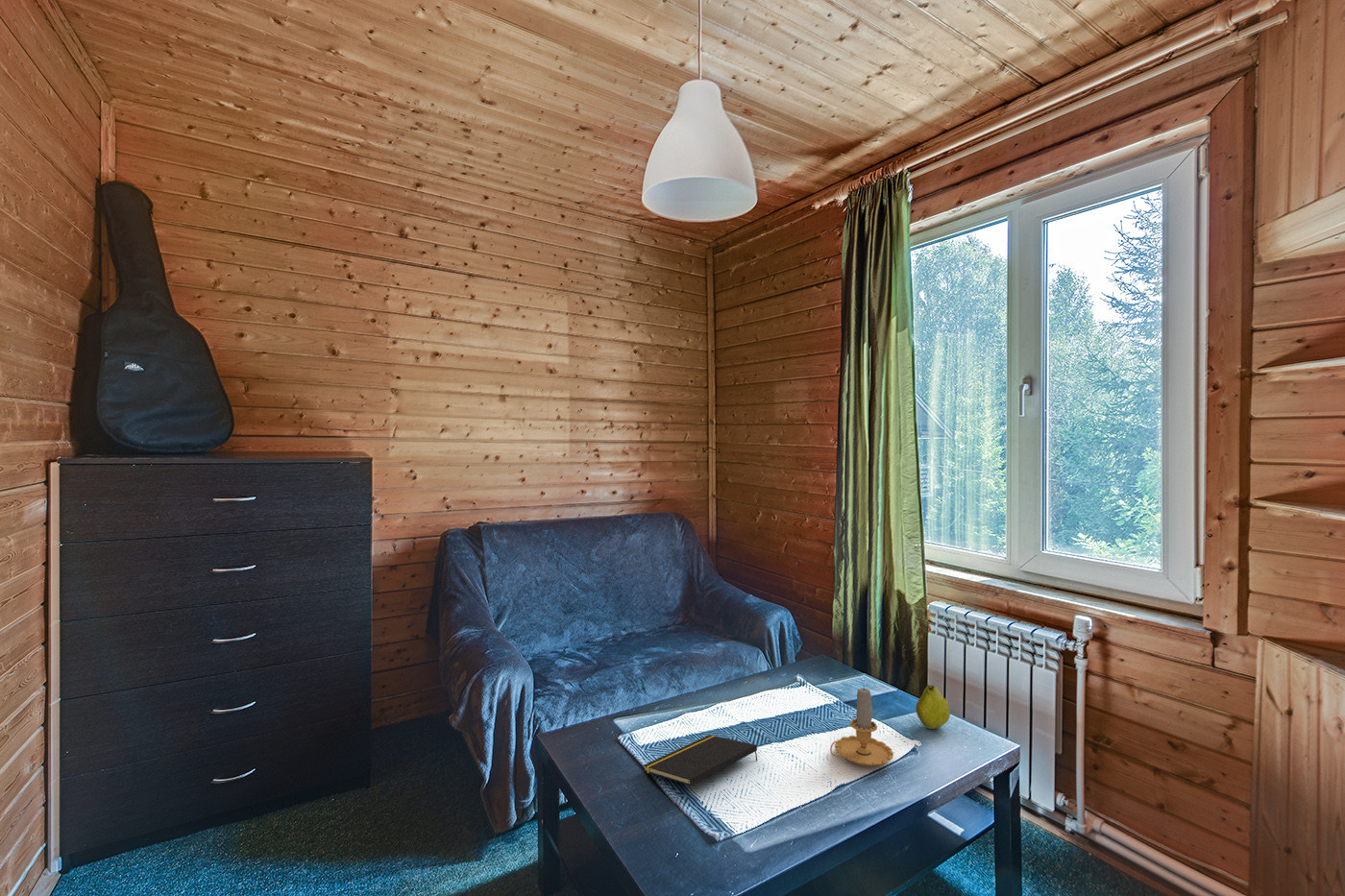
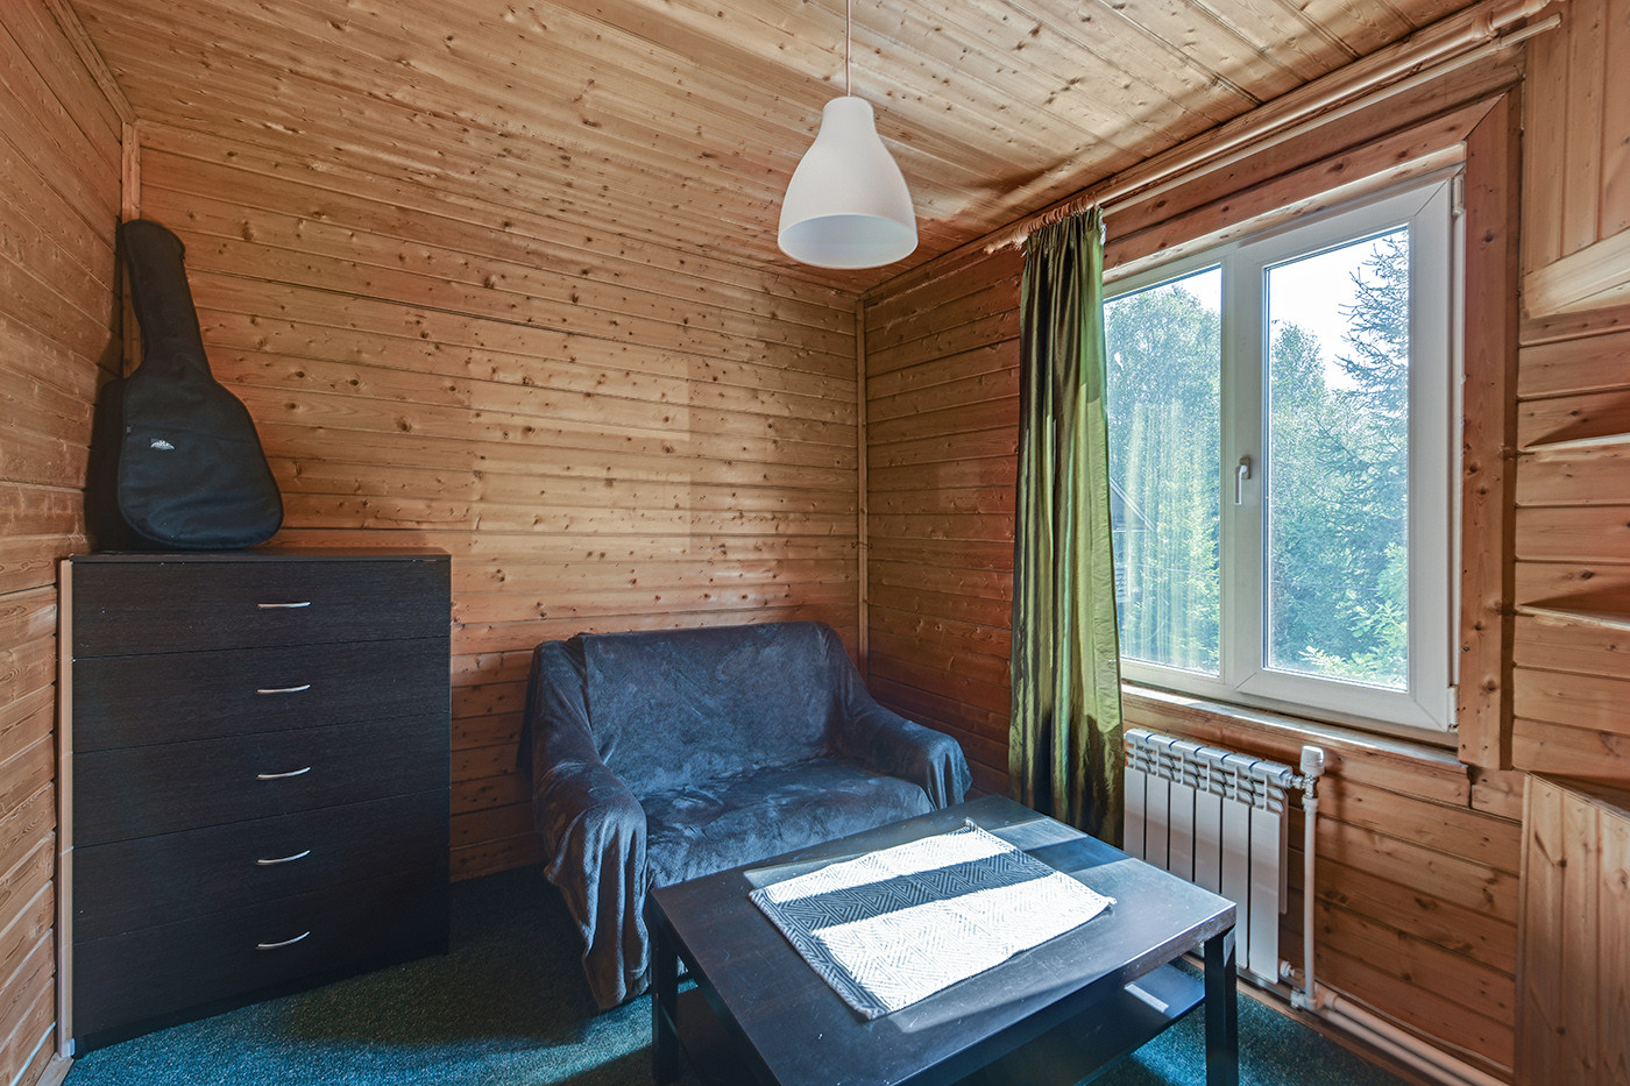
- candle [829,687,894,767]
- fruit [915,684,951,730]
- notepad [643,734,758,787]
